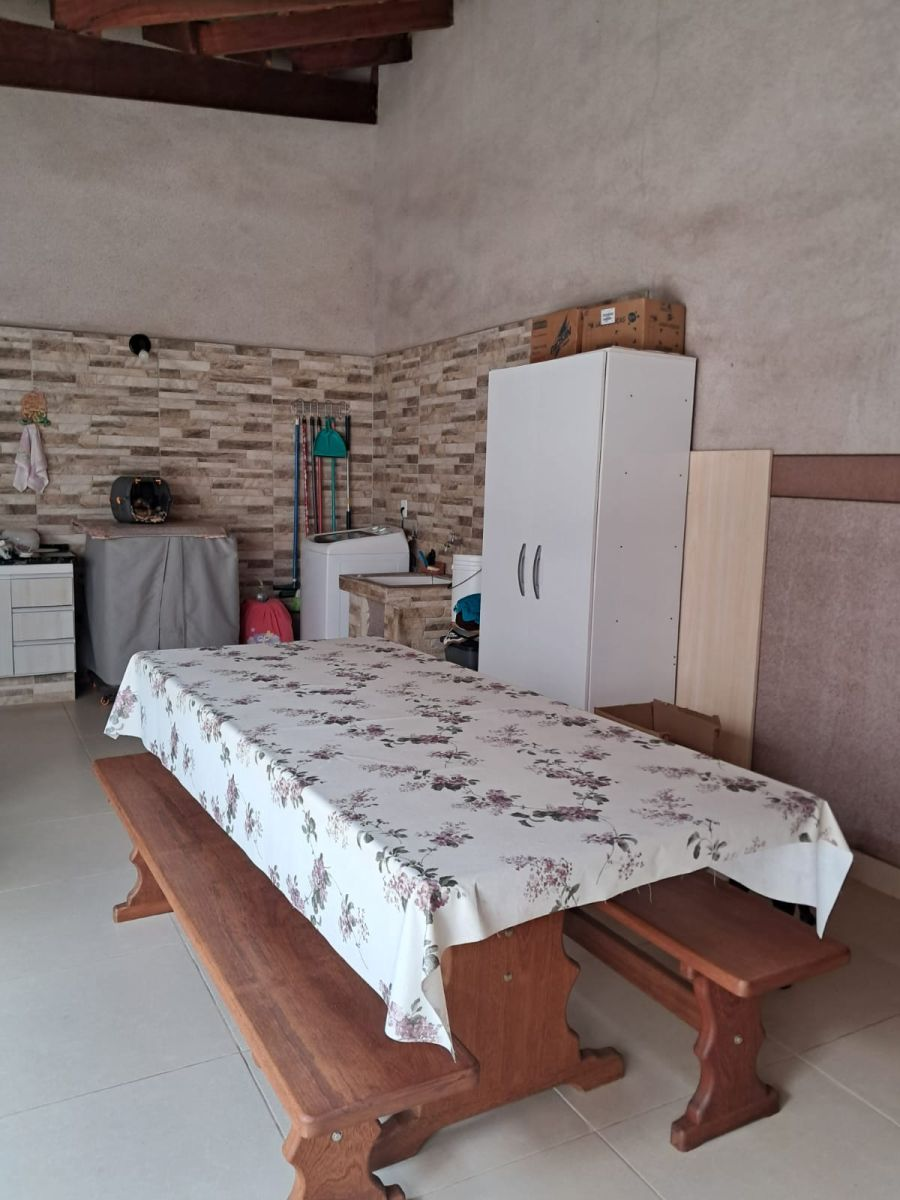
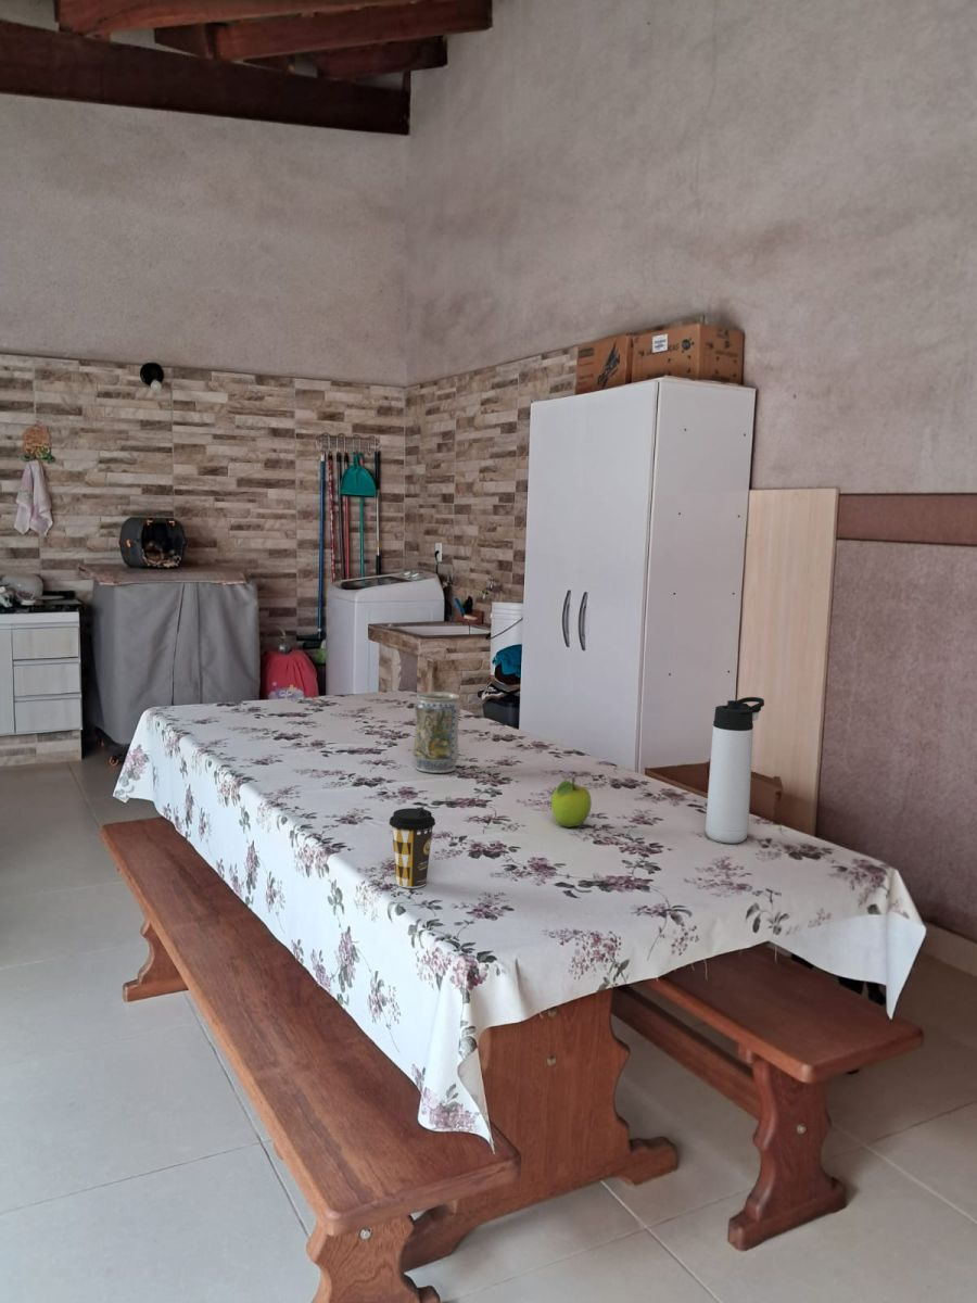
+ vase [413,691,461,774]
+ fruit [550,777,593,828]
+ coffee cup [389,807,436,889]
+ thermos bottle [705,696,765,845]
